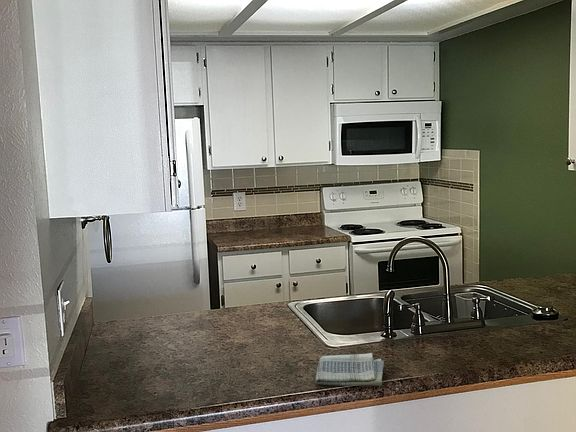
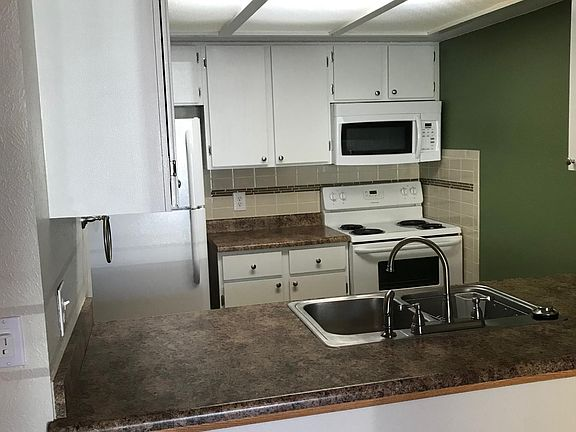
- dish towel [315,352,385,387]
